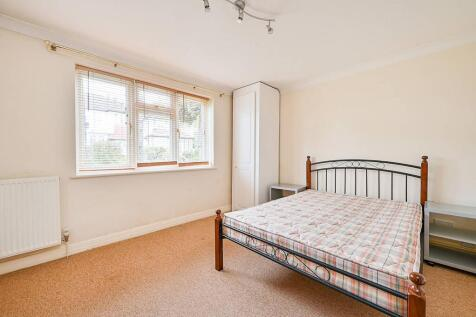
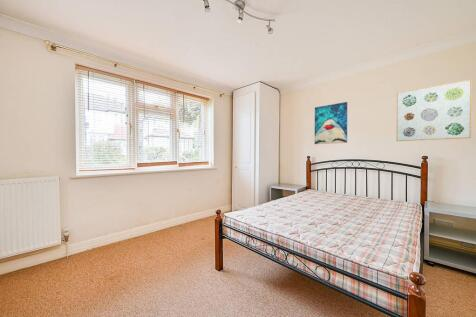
+ wall art [395,78,473,142]
+ wall art [314,101,348,145]
